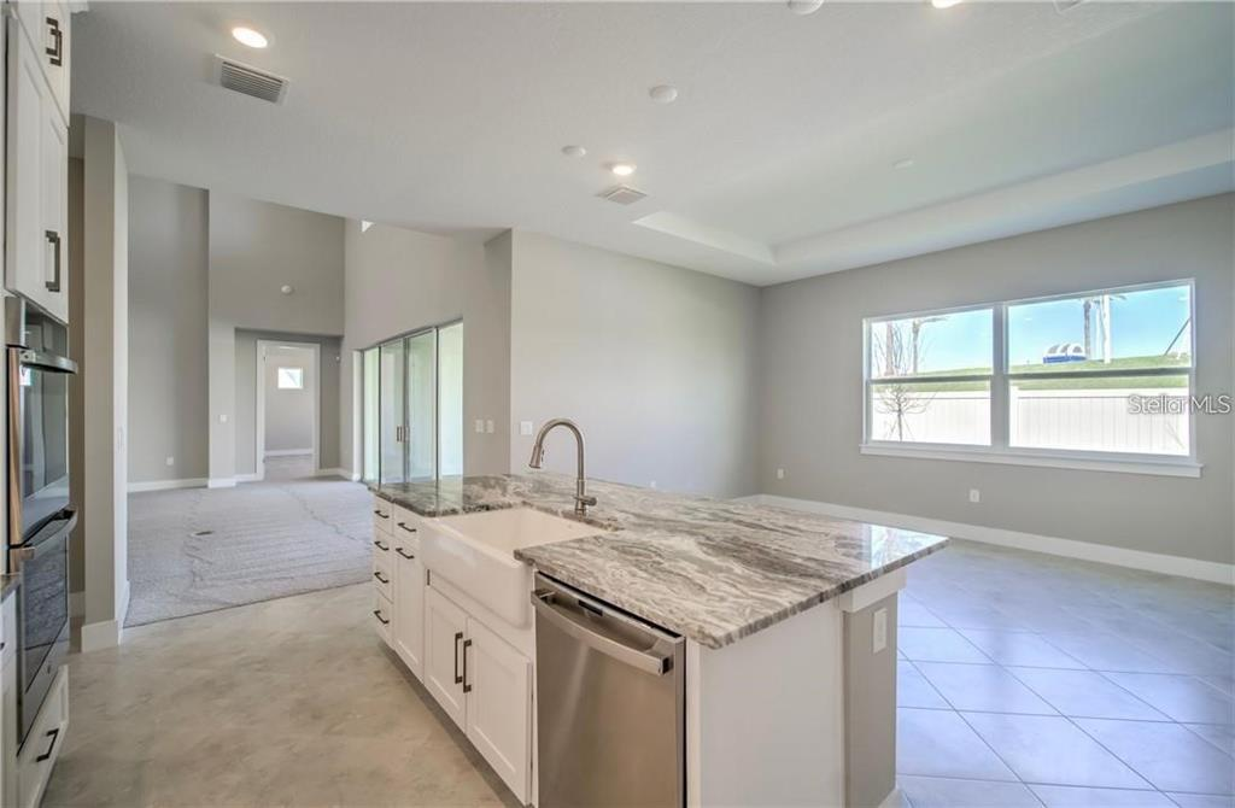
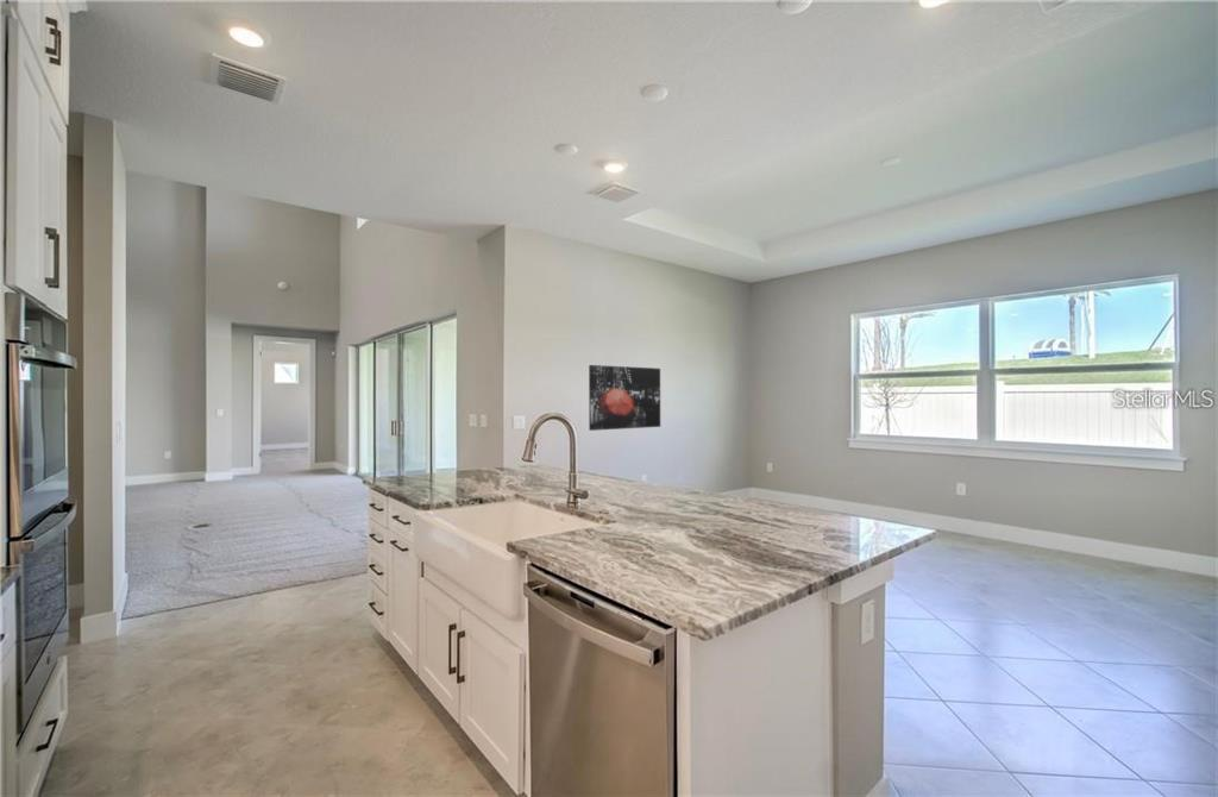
+ wall art [588,364,661,432]
